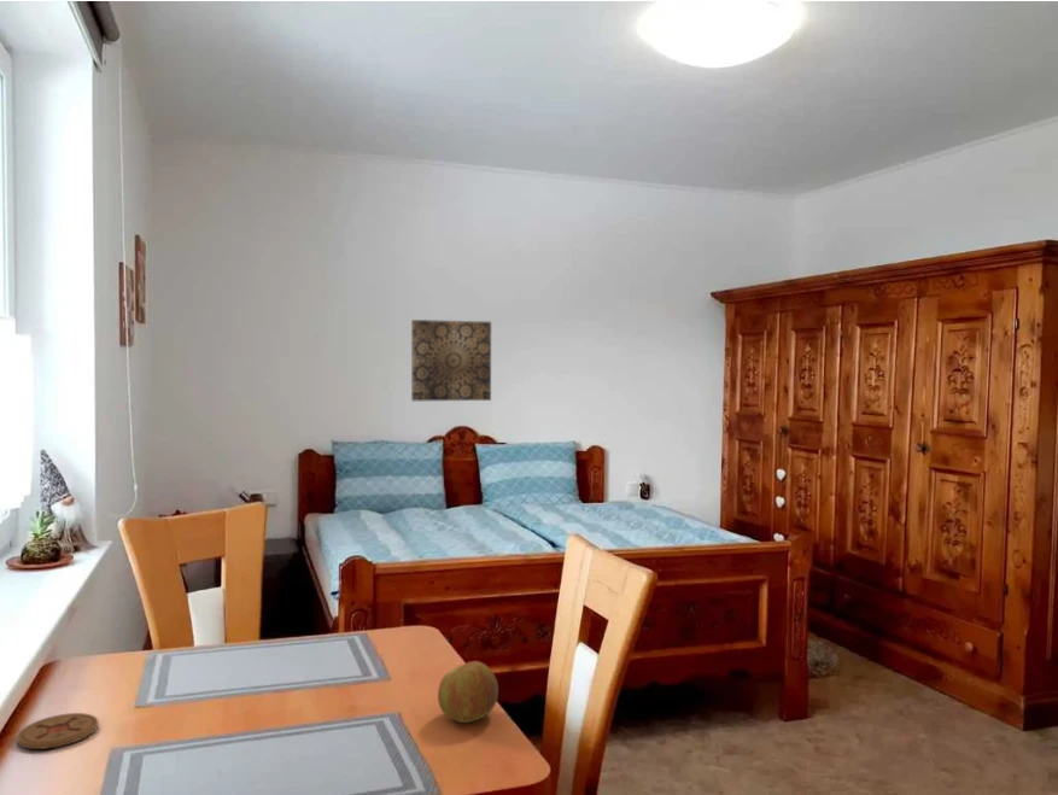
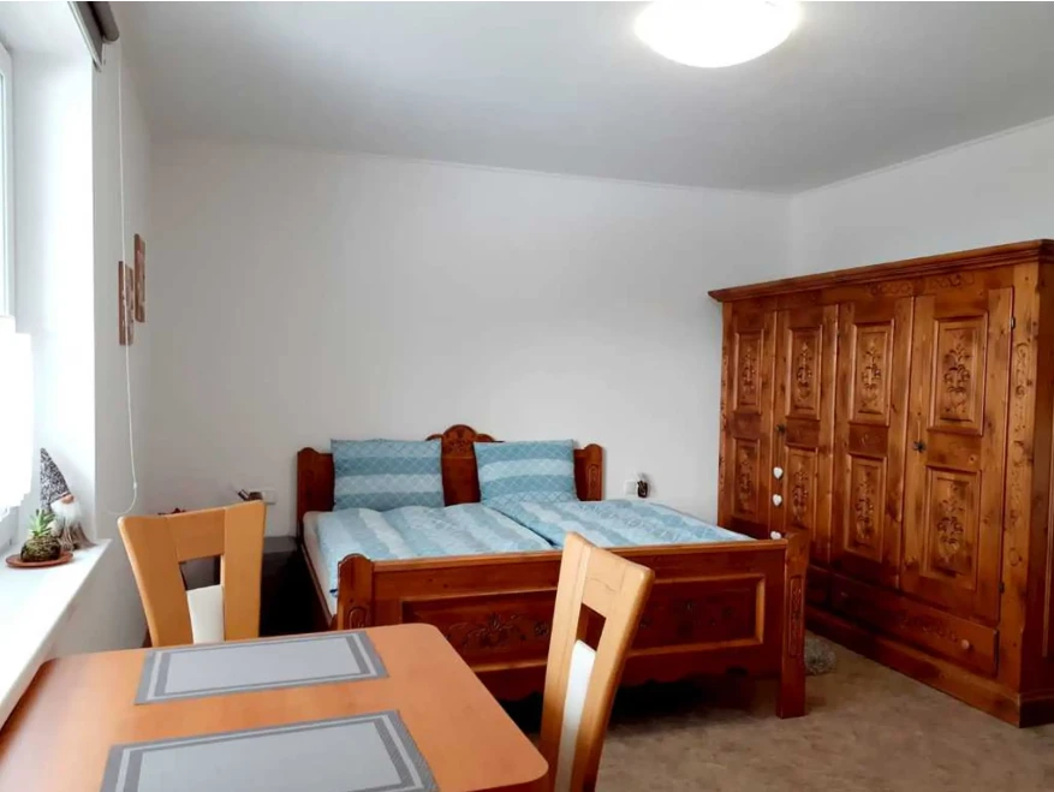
- coaster [16,712,100,750]
- apple [437,660,499,724]
- wall art [410,318,492,402]
